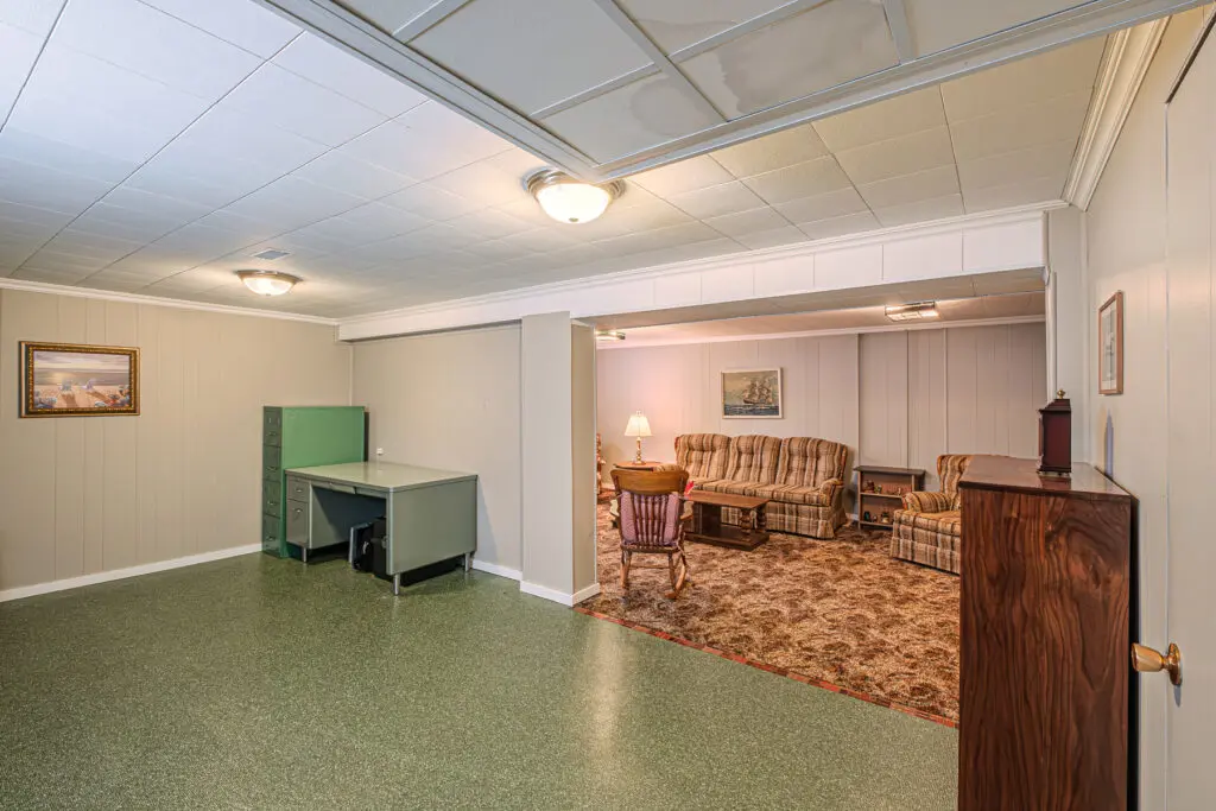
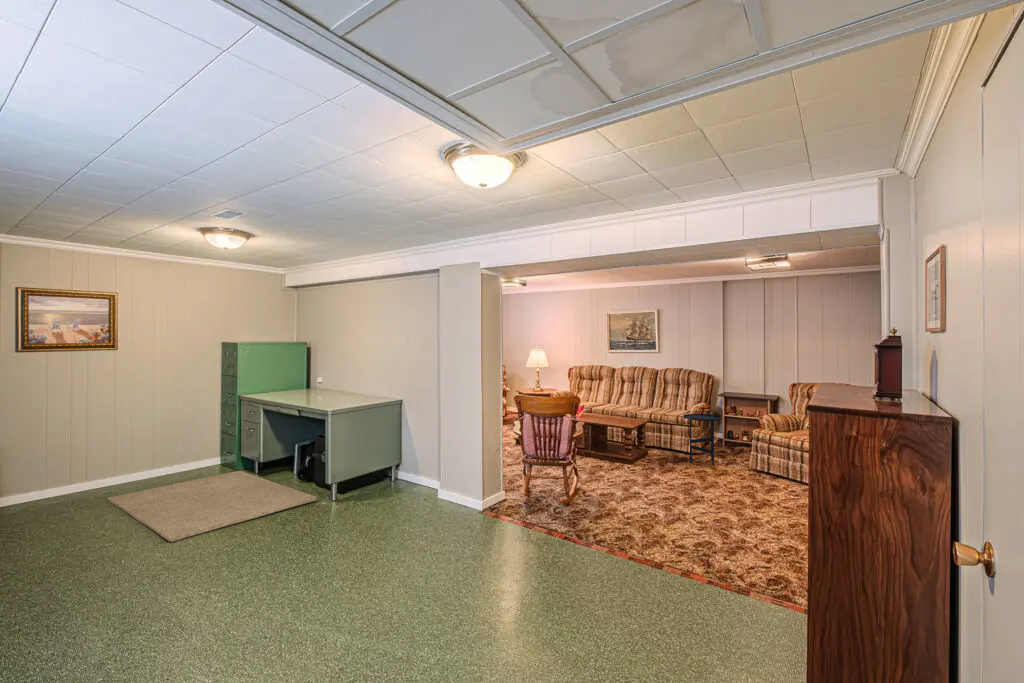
+ rug [106,470,318,543]
+ side table [682,413,721,466]
